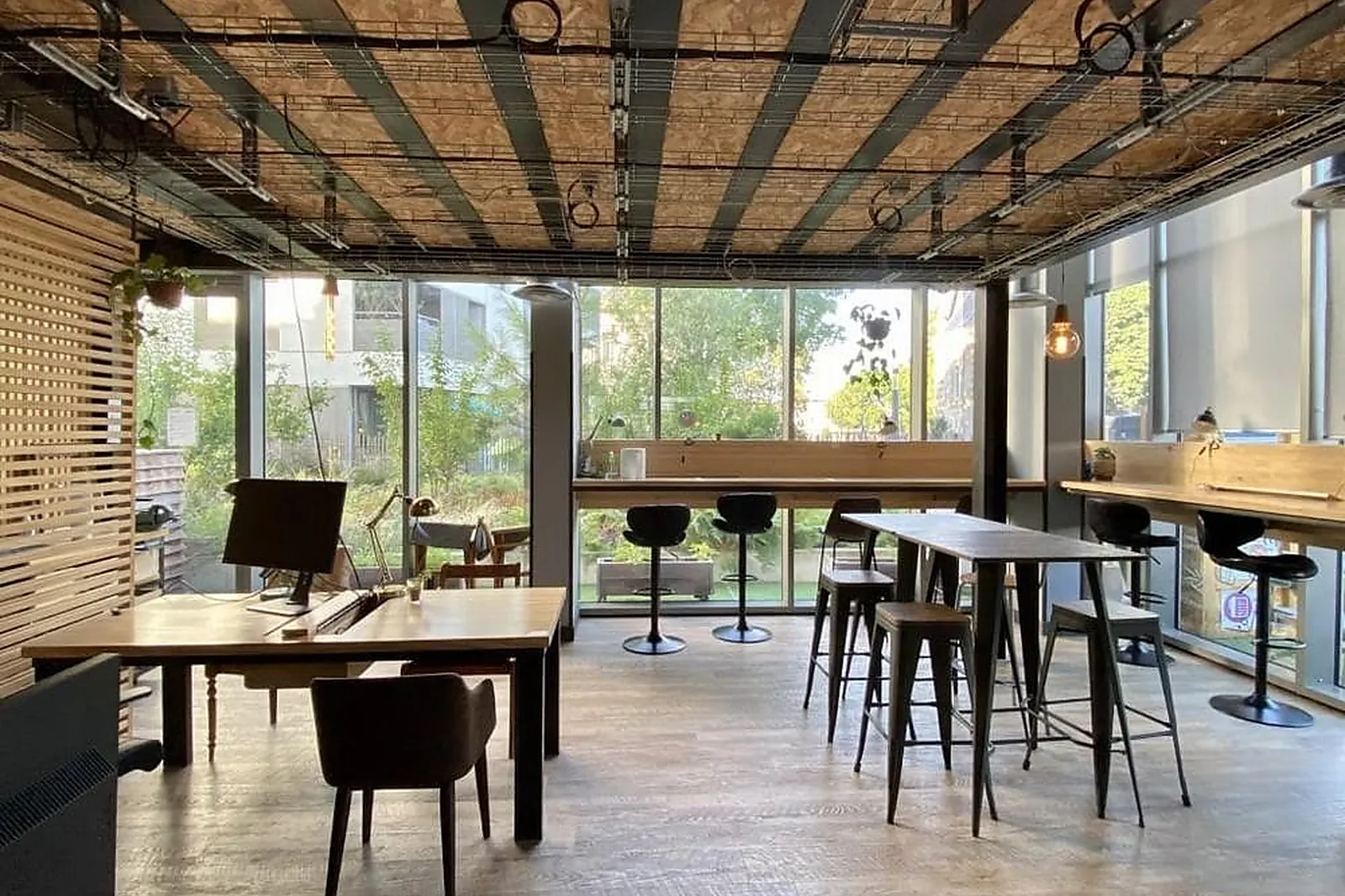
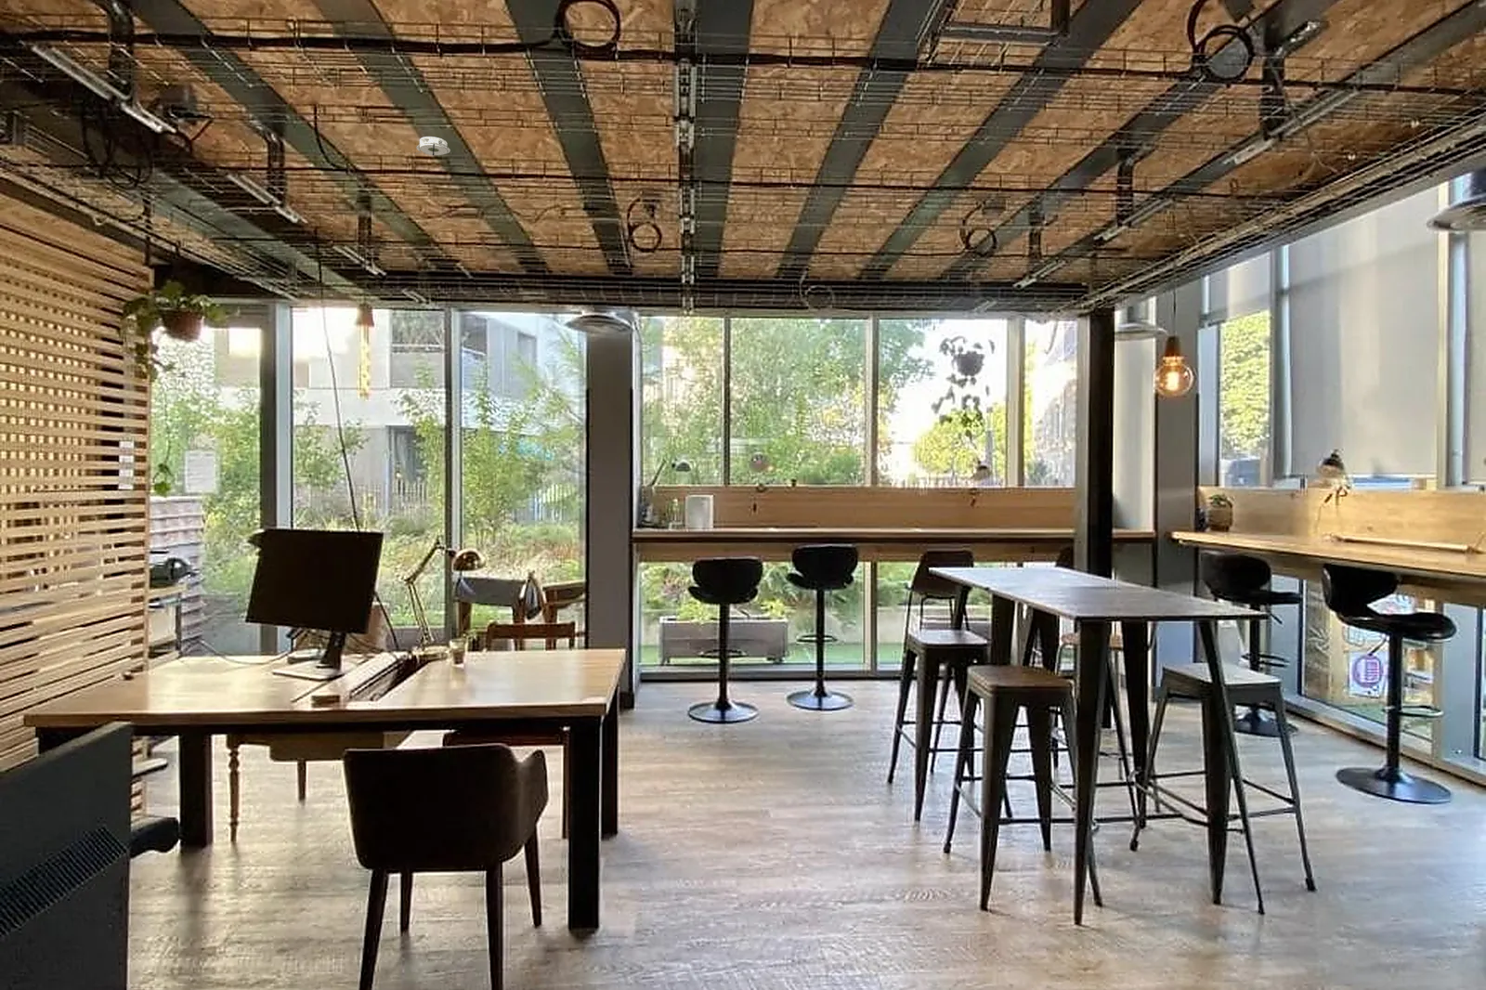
+ smoke detector [414,136,452,156]
